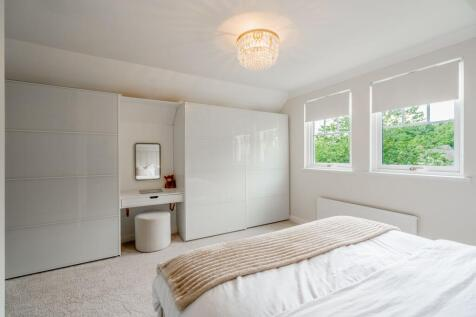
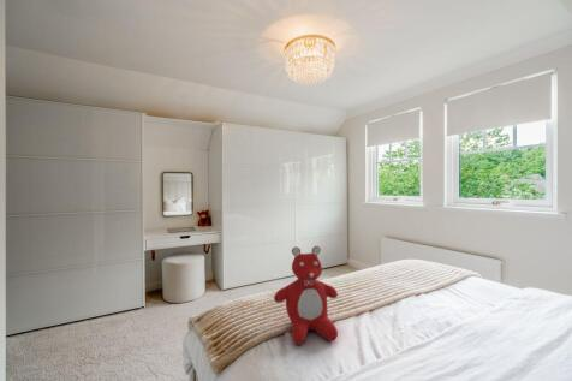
+ teddy bear [273,245,339,346]
